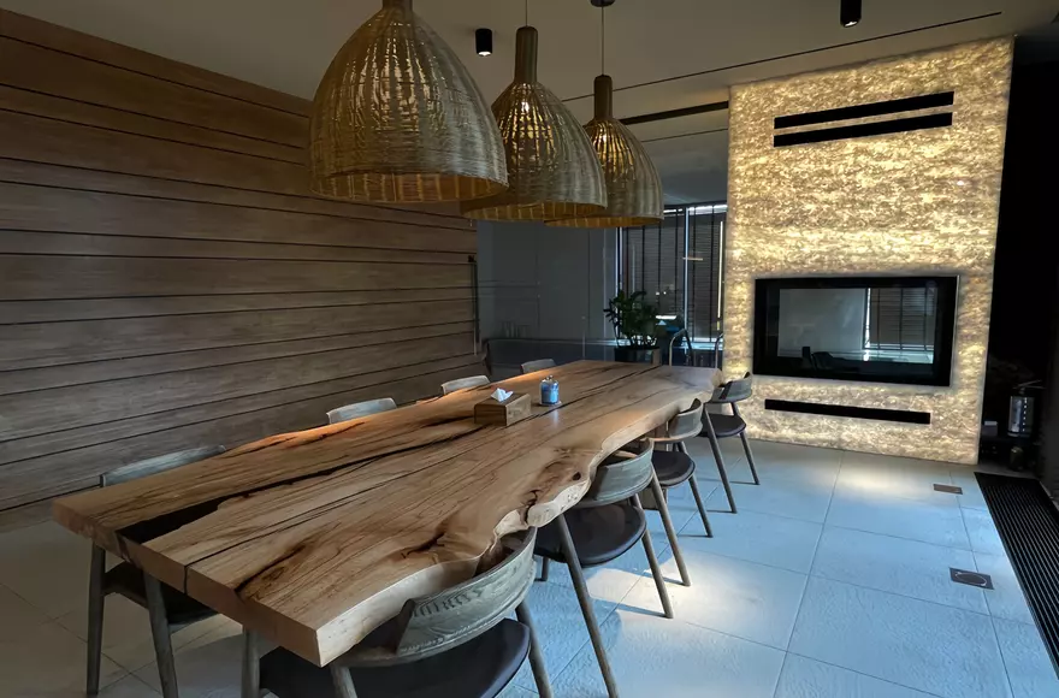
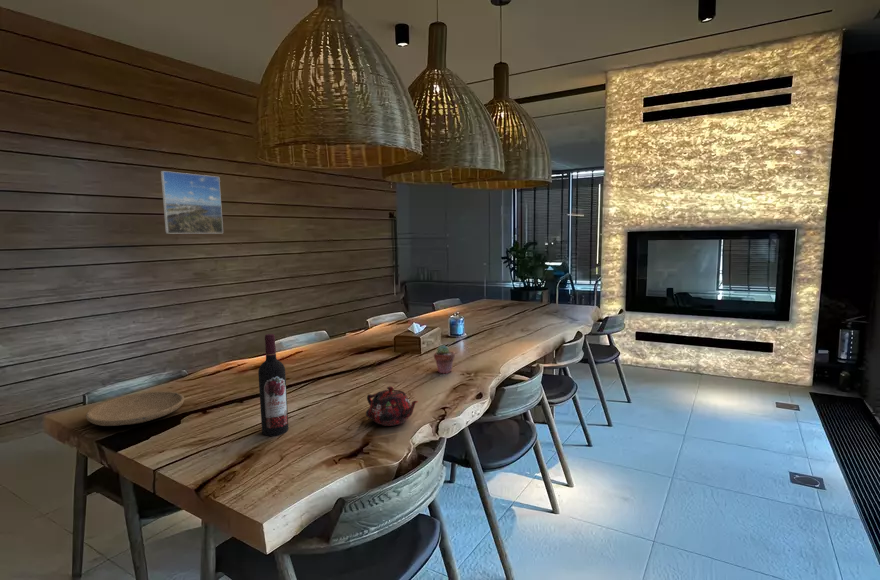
+ plate [85,390,185,427]
+ wine bottle [257,333,289,437]
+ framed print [160,170,224,234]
+ potted succulent [433,344,456,375]
+ teapot [365,386,419,427]
